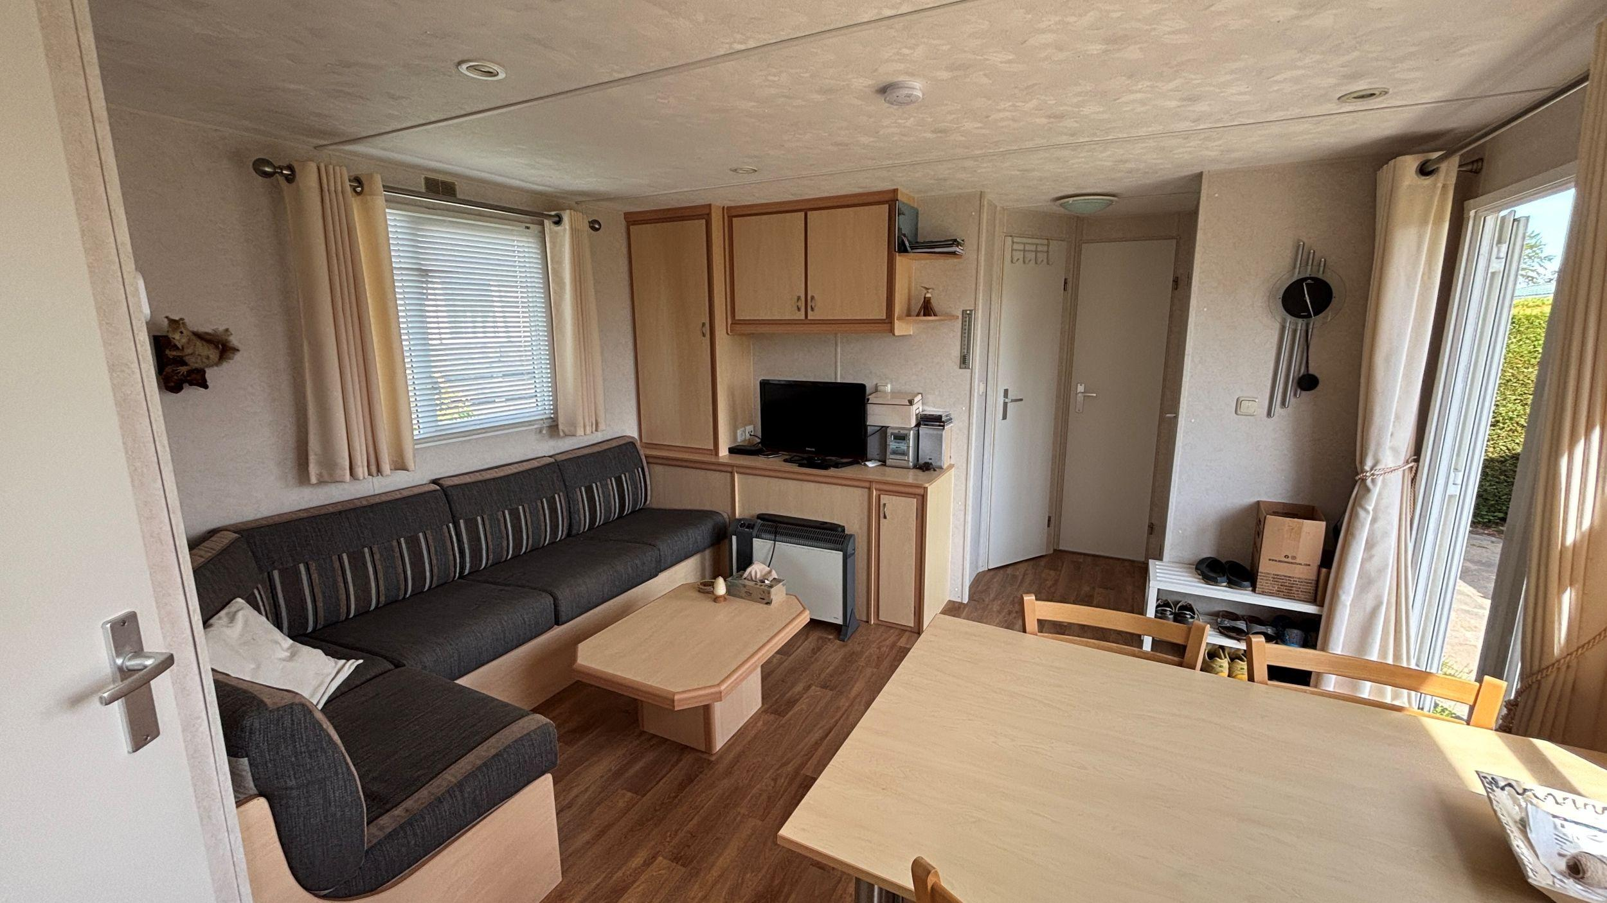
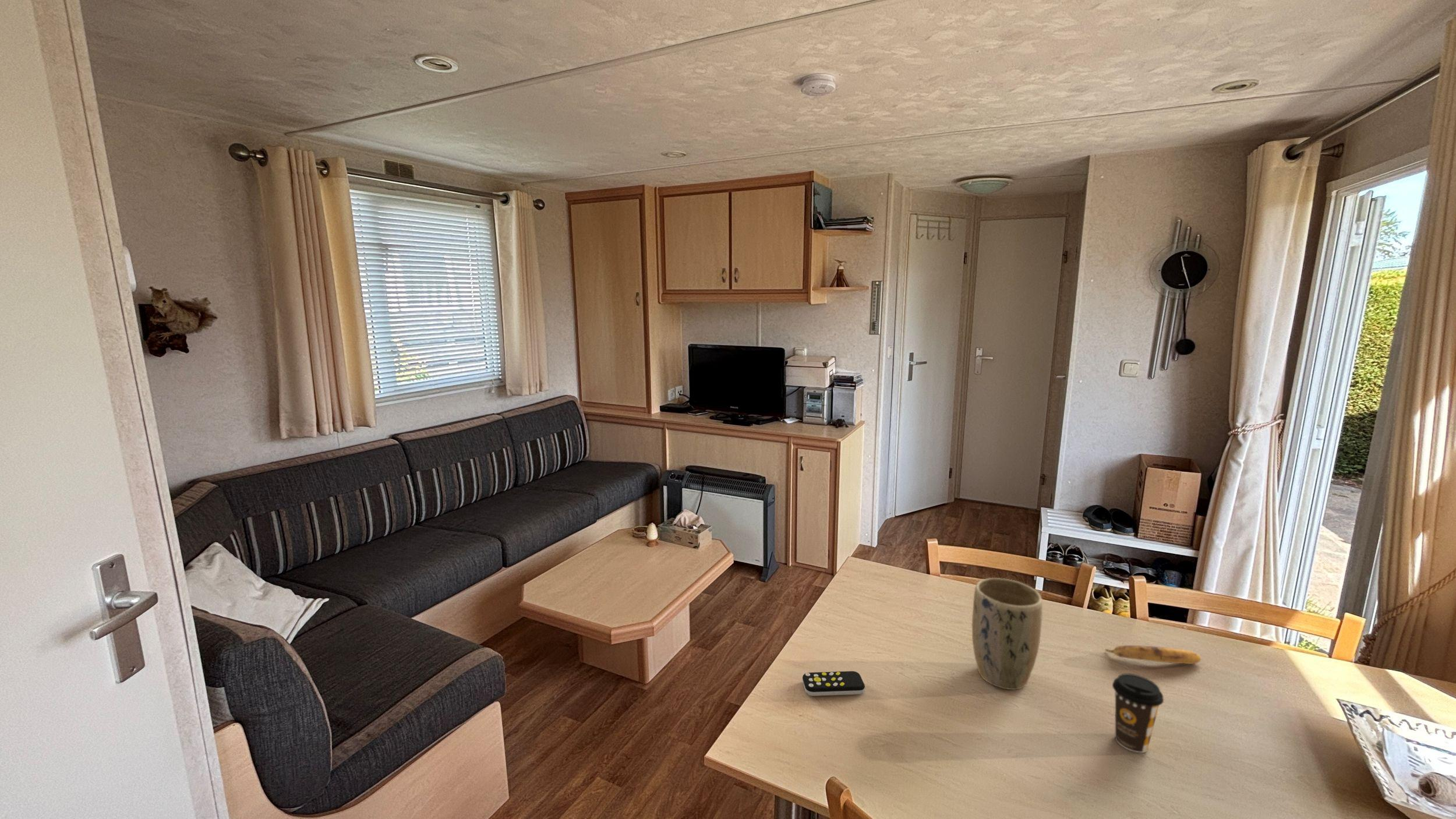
+ remote control [802,670,865,697]
+ plant pot [971,577,1043,690]
+ banana [1105,645,1201,665]
+ coffee cup [1112,673,1164,753]
